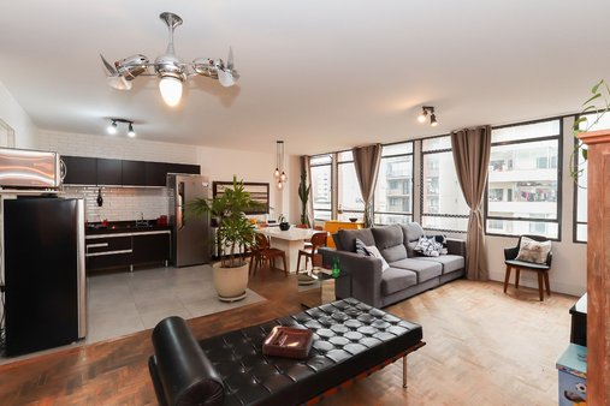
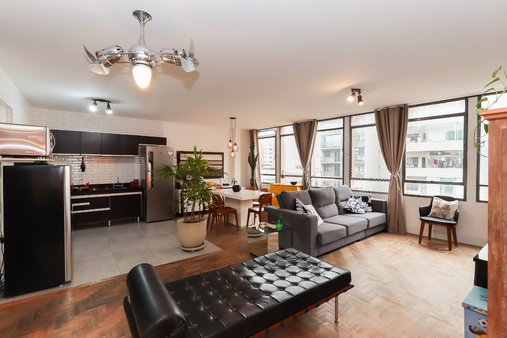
- decorative tray [262,326,315,360]
